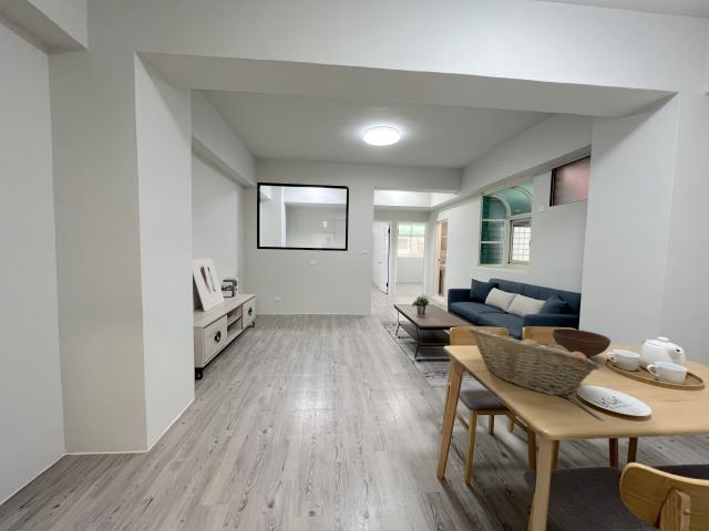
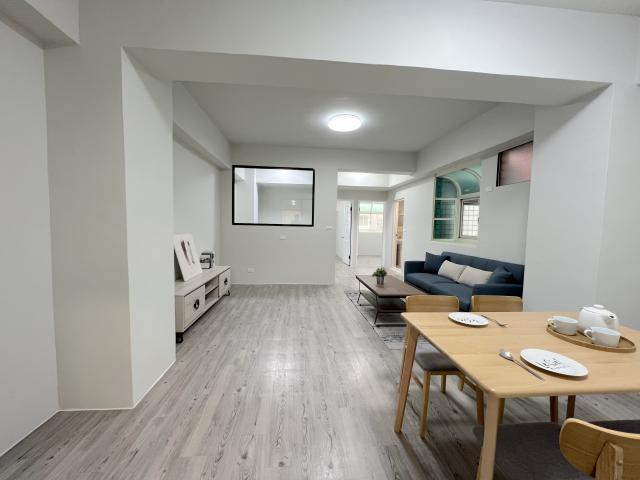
- bowl [552,327,612,360]
- fruit basket [467,326,602,396]
